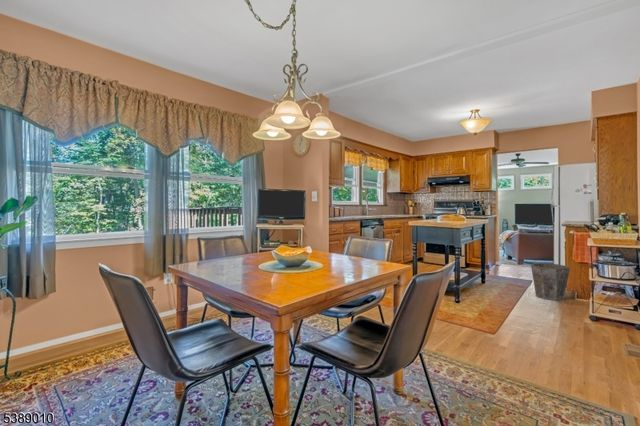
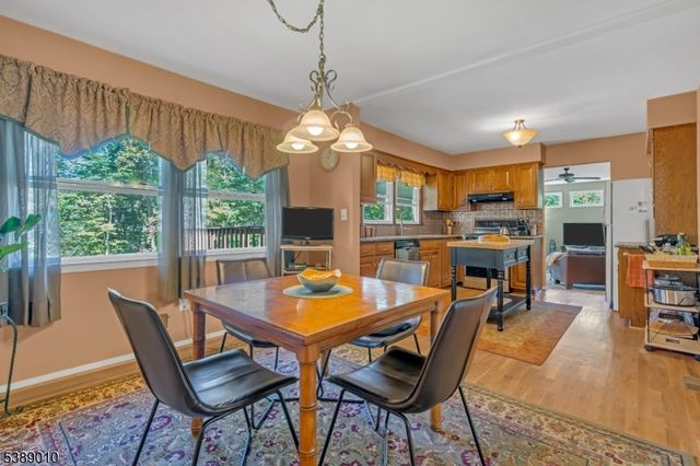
- waste bin [530,262,571,301]
